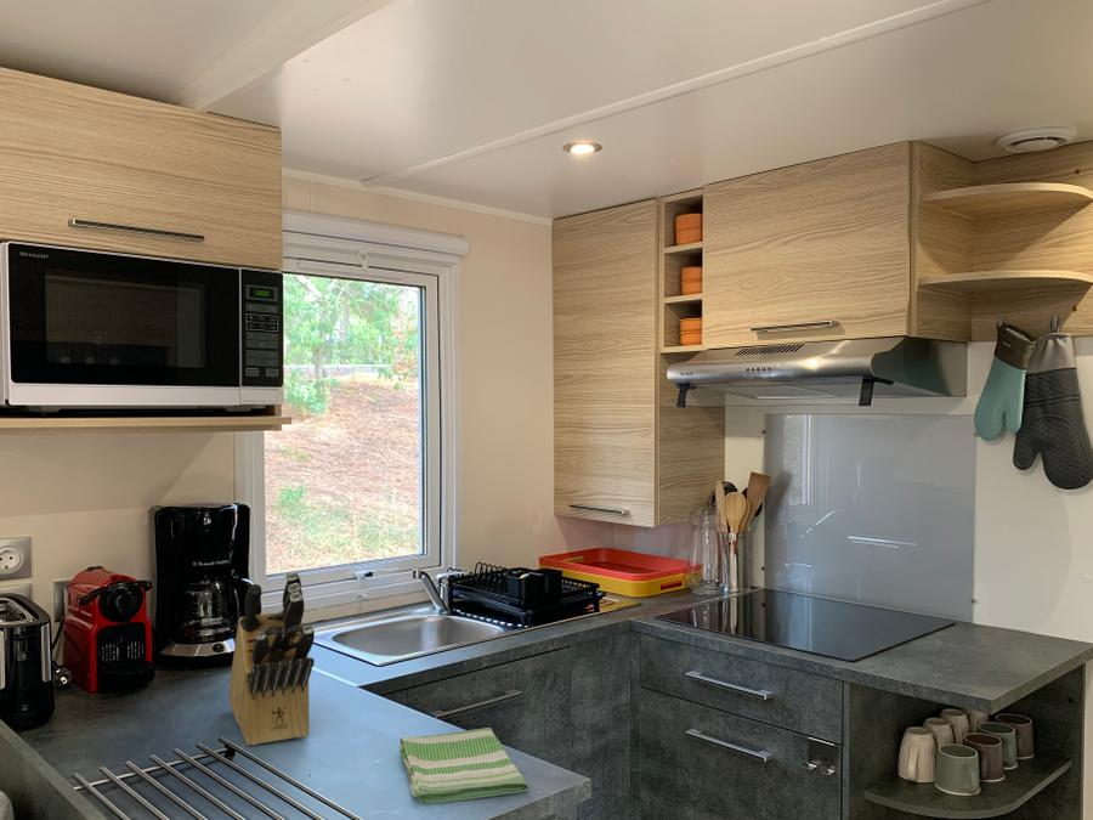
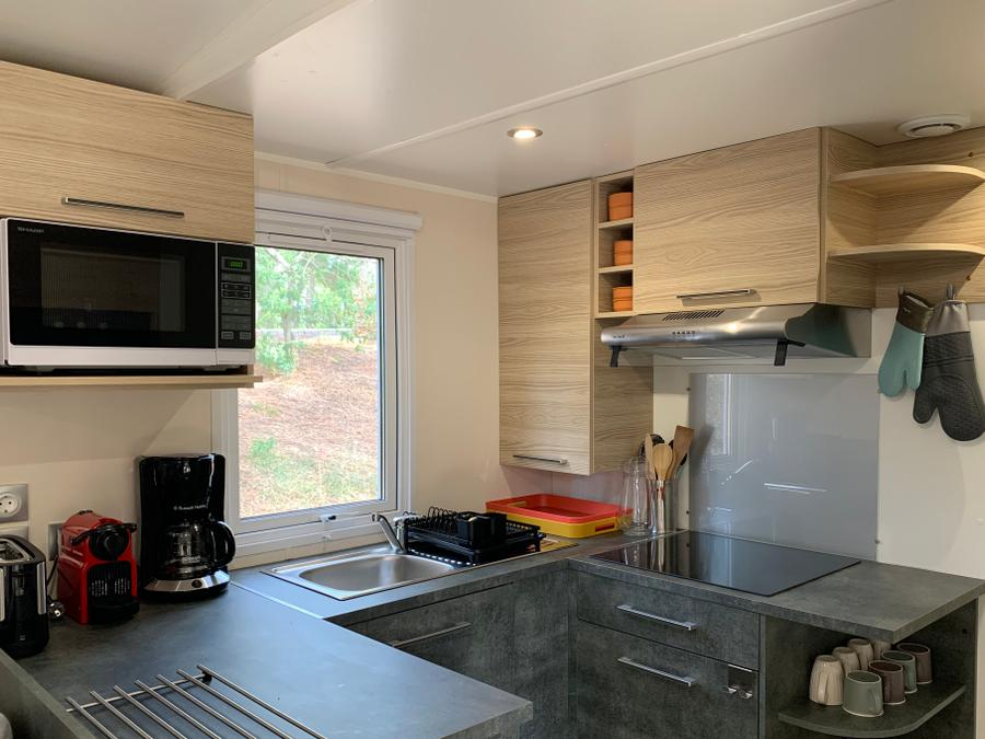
- knife block [228,571,316,747]
- dish towel [398,726,531,805]
